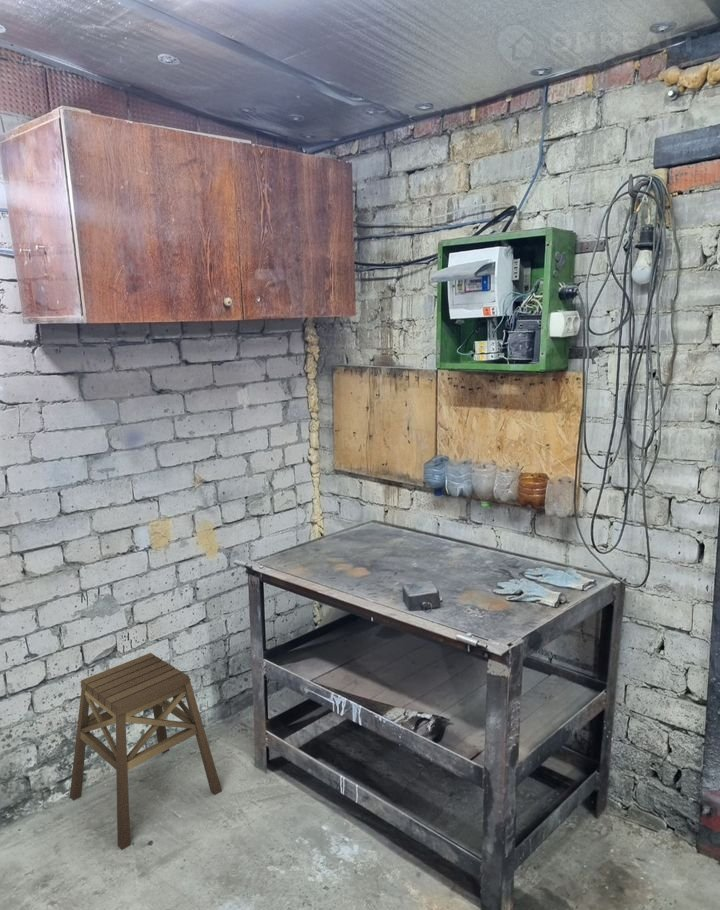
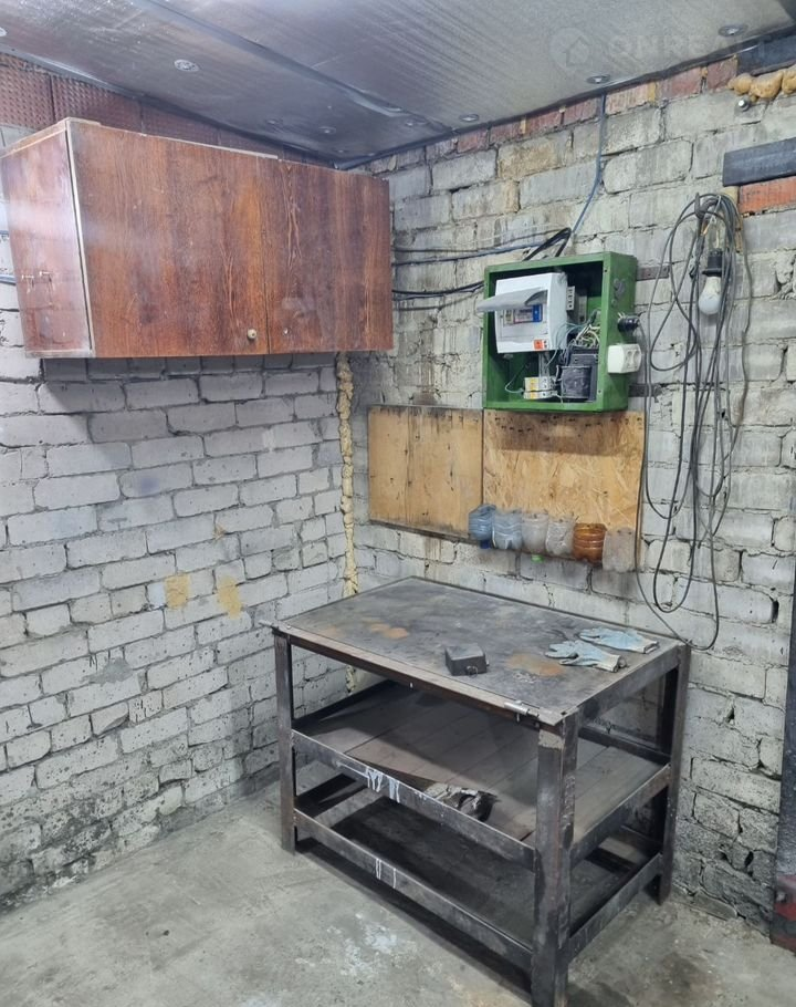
- stool [69,652,223,851]
